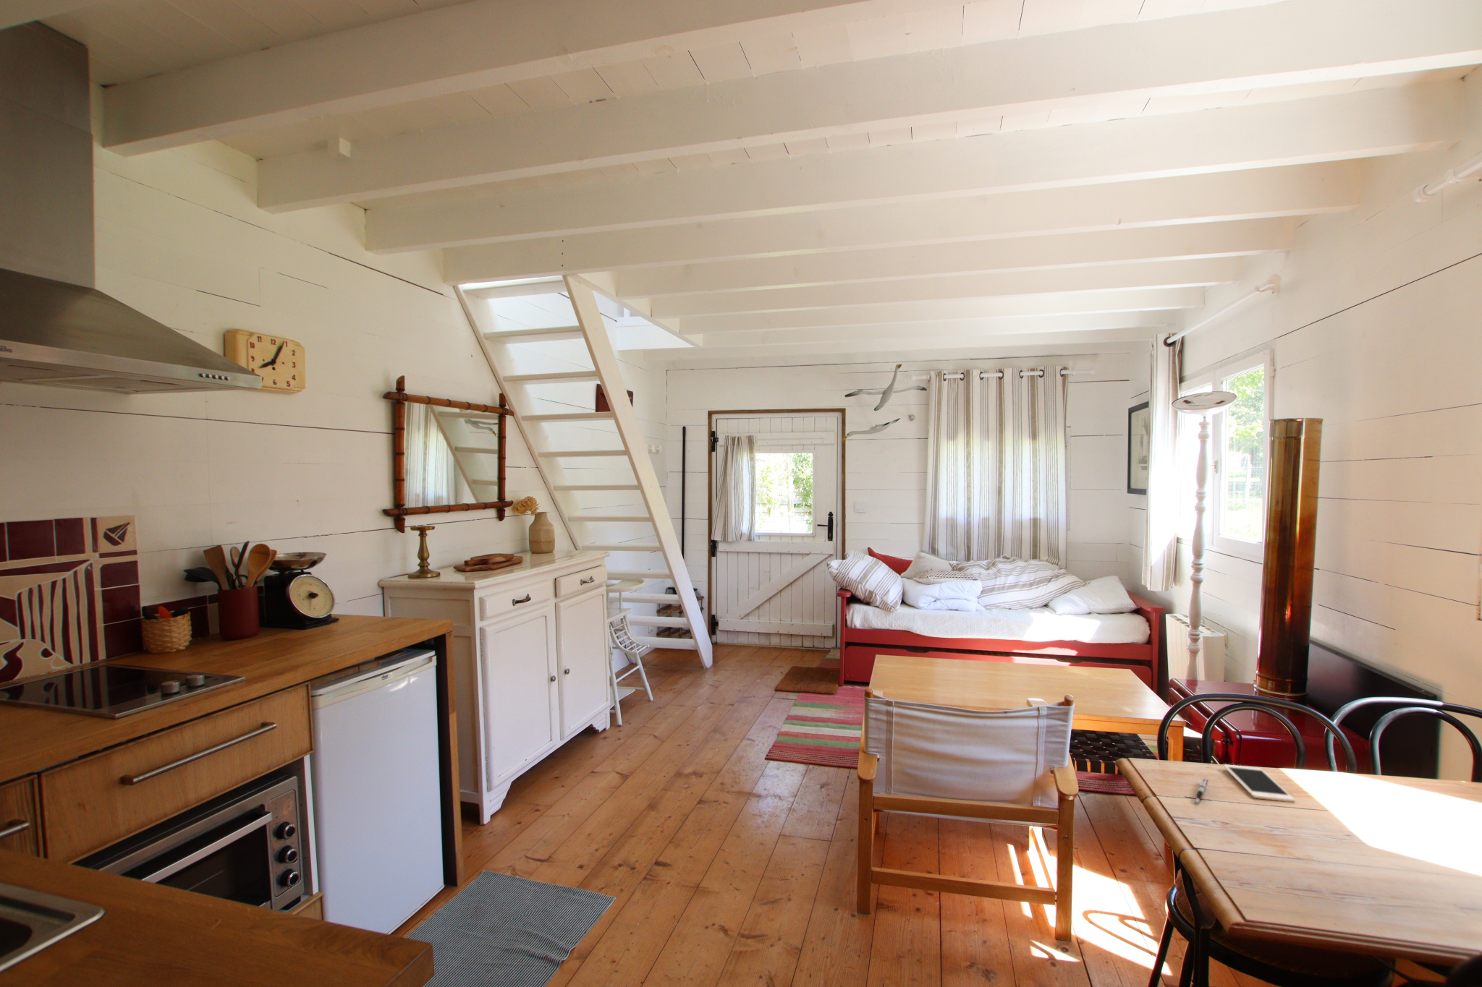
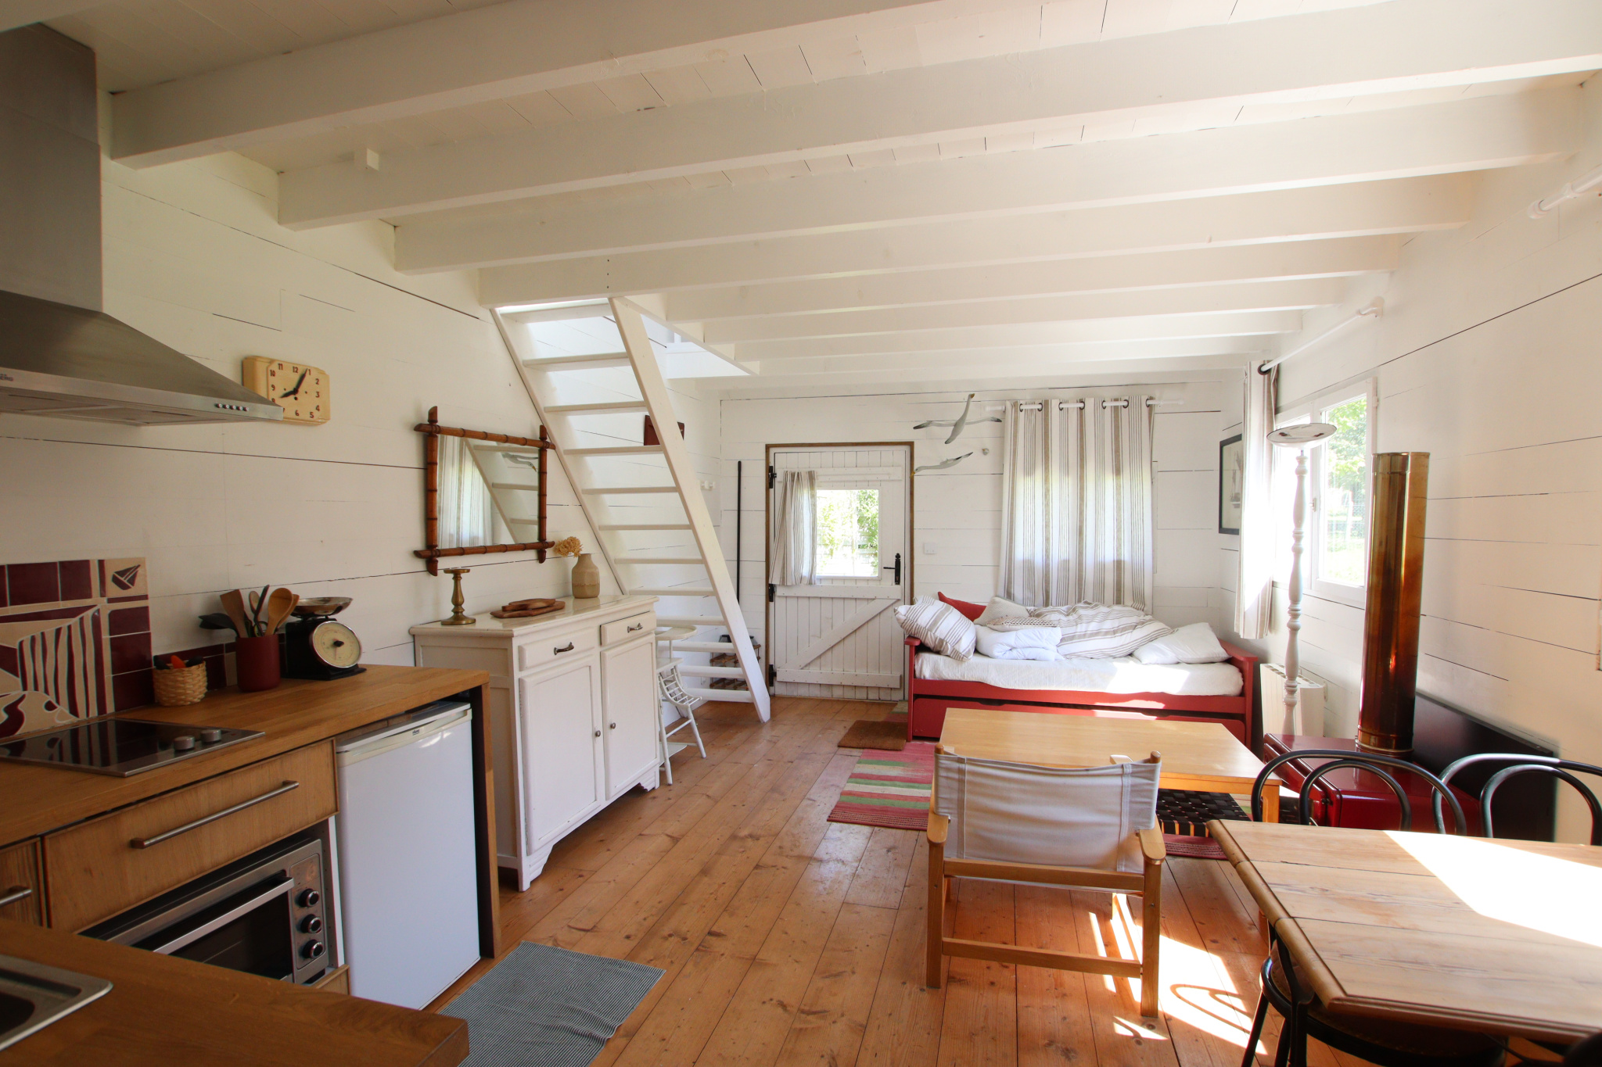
- cell phone [1223,763,1296,803]
- pen [1194,776,1209,804]
